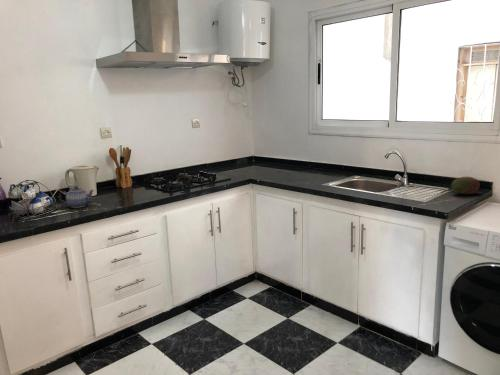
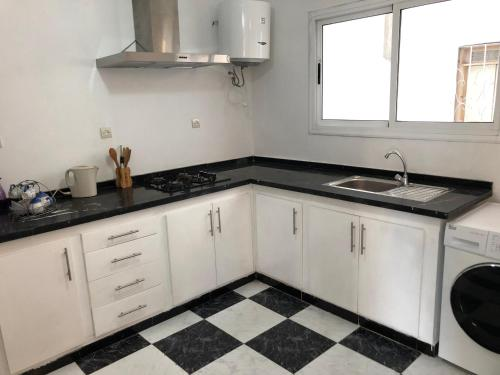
- teapot [58,185,96,209]
- fruit [450,176,481,195]
